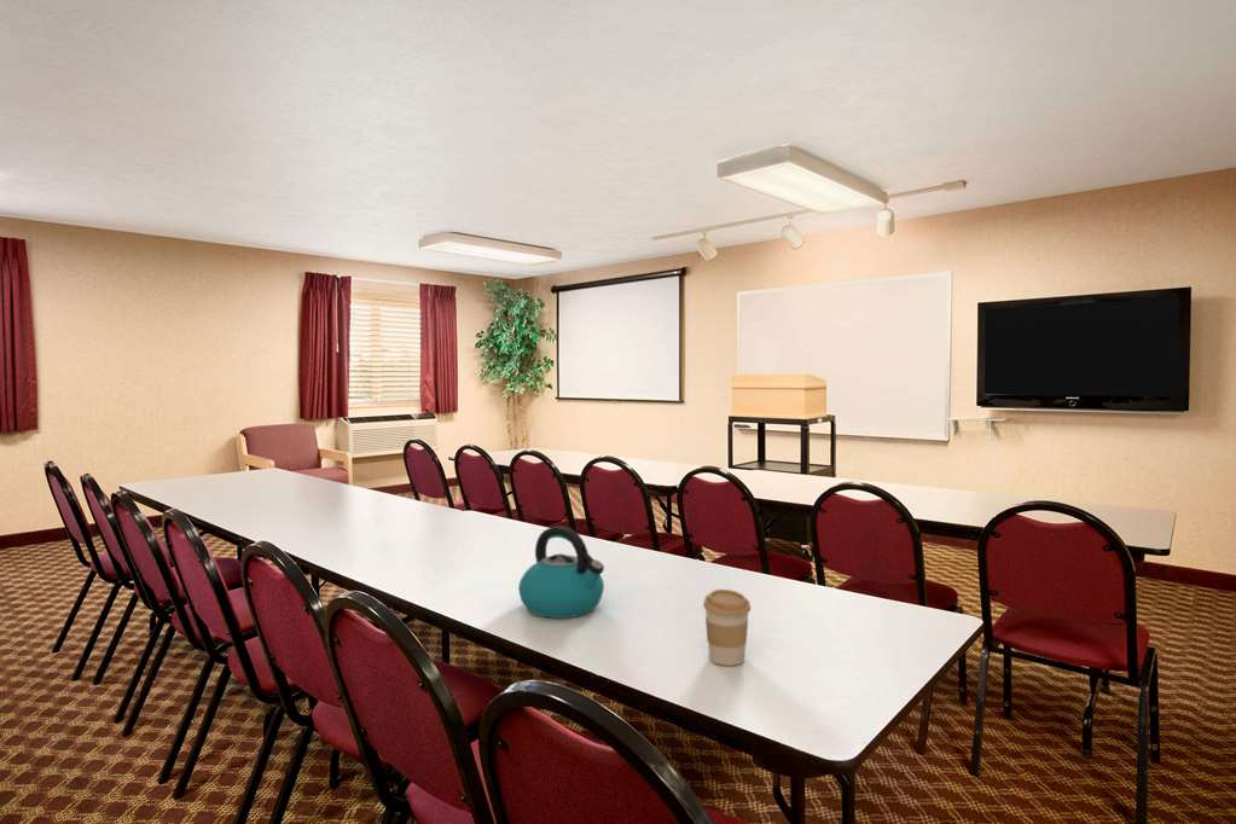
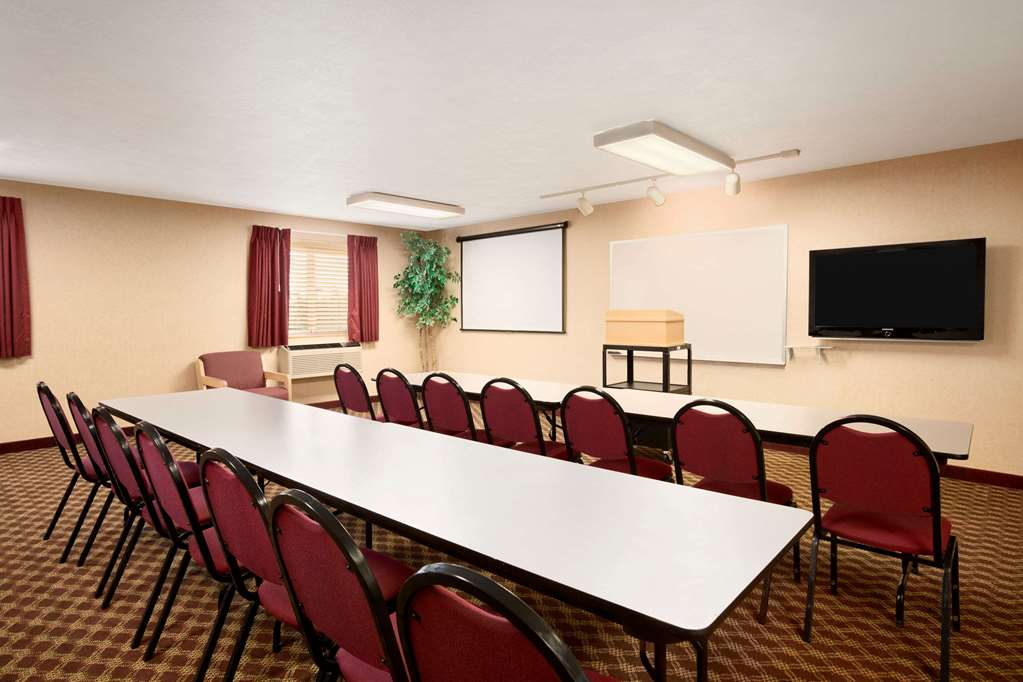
- kettle [517,524,605,620]
- coffee cup [702,588,752,667]
